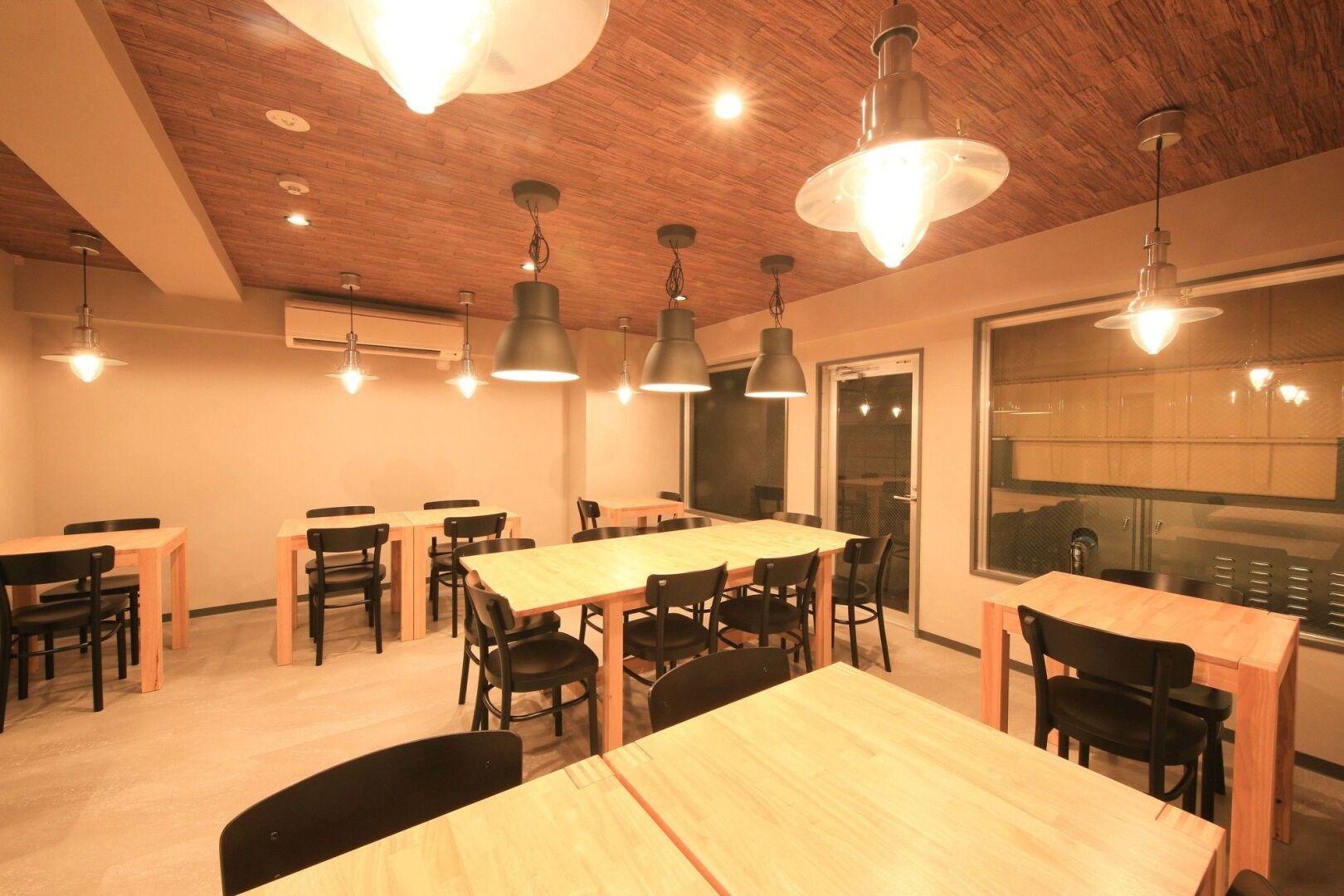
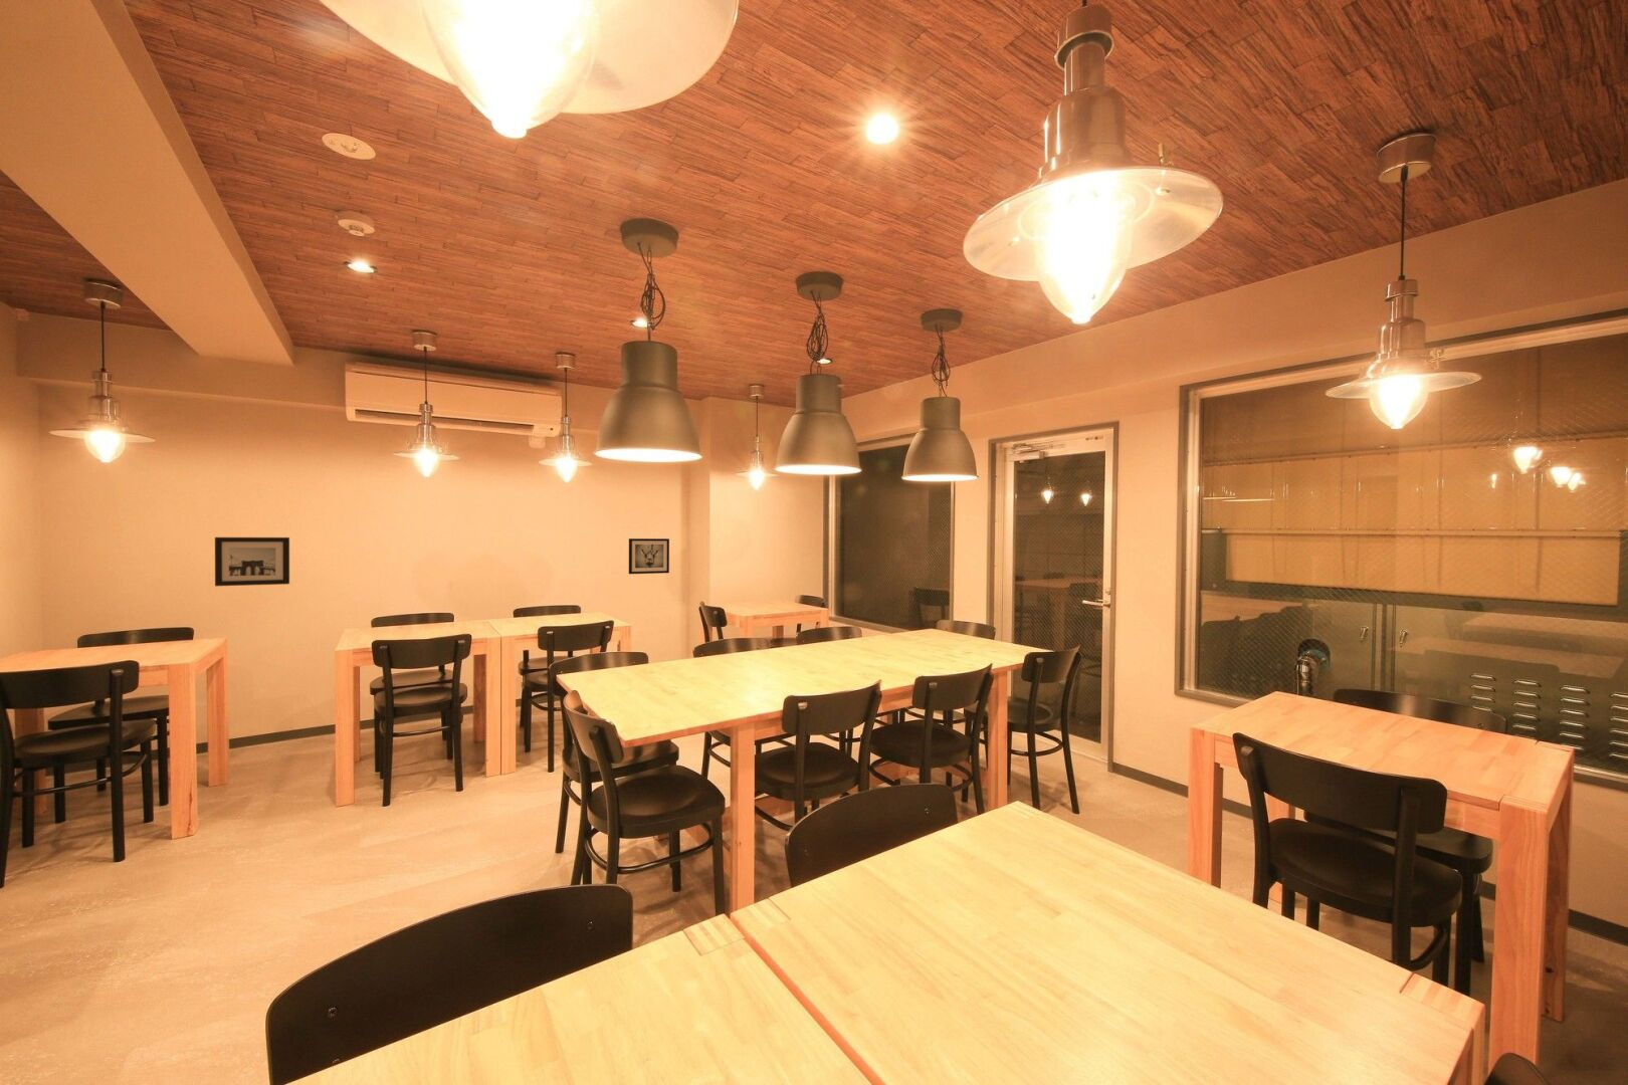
+ wall art [214,536,291,587]
+ wall art [629,538,670,575]
